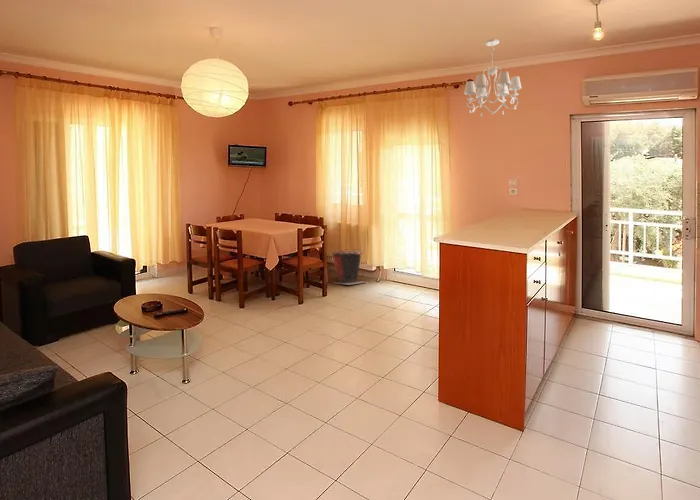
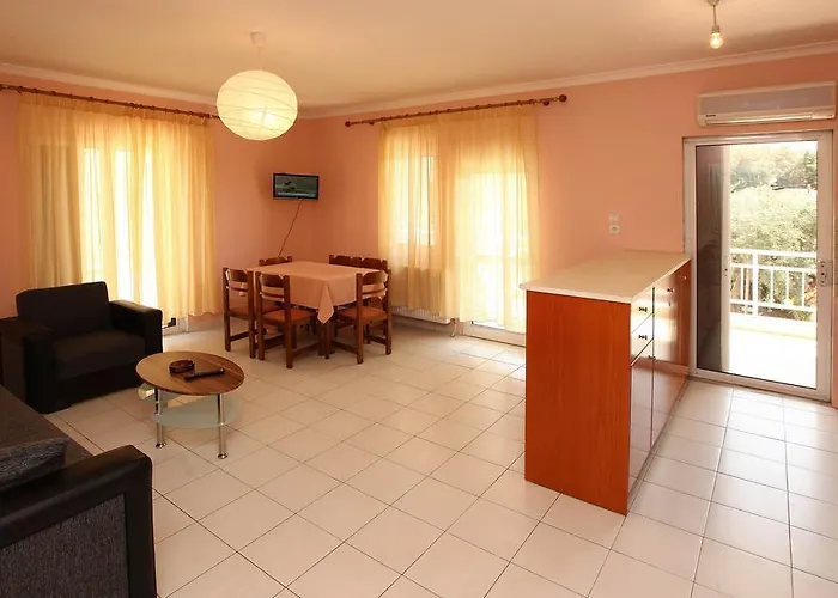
- waste bin [331,248,366,286]
- chandelier [463,38,522,118]
